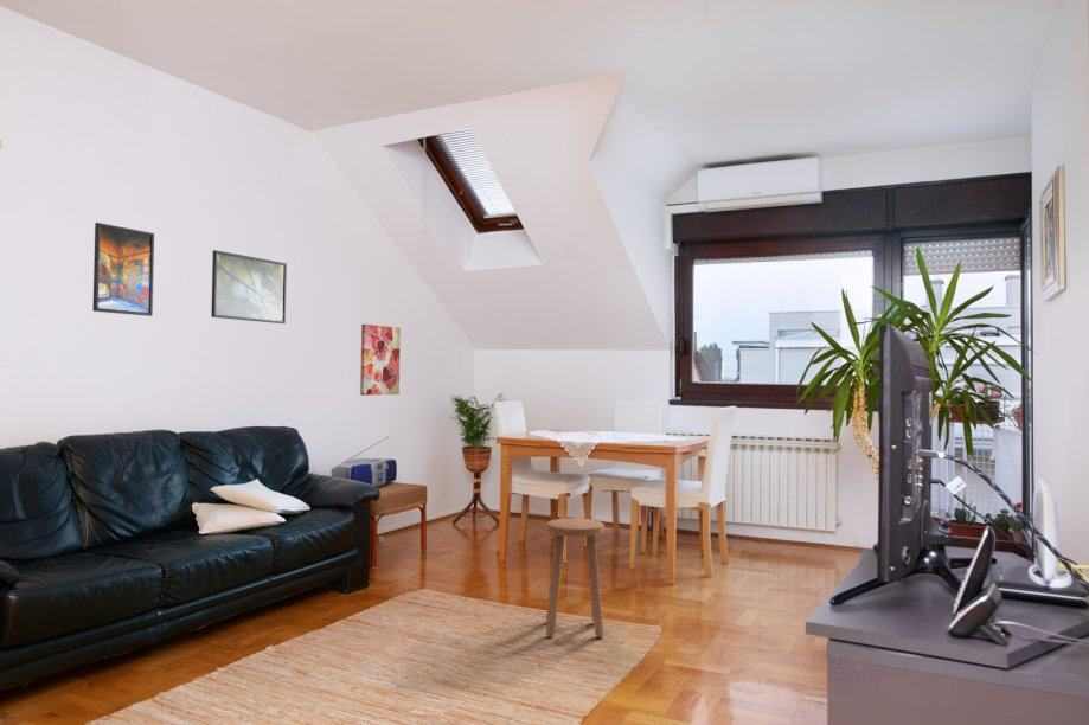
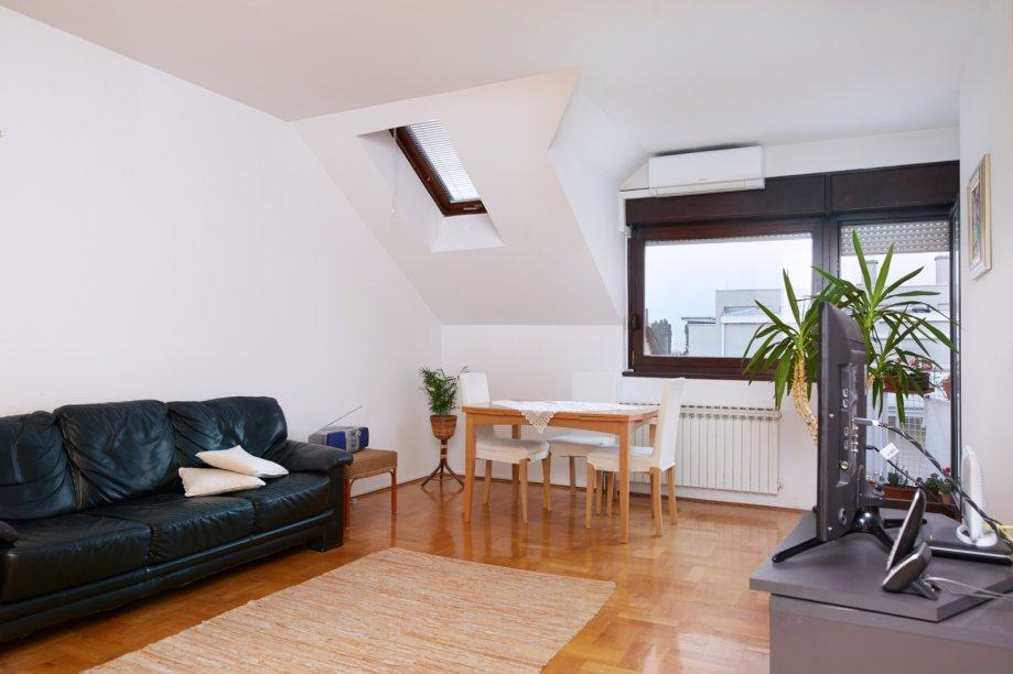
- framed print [91,222,155,317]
- wall art [359,323,402,397]
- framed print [210,249,288,325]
- stool [545,518,606,639]
